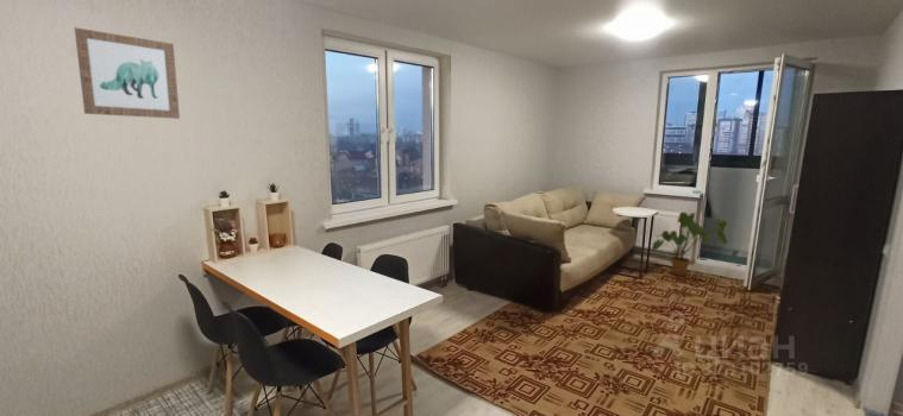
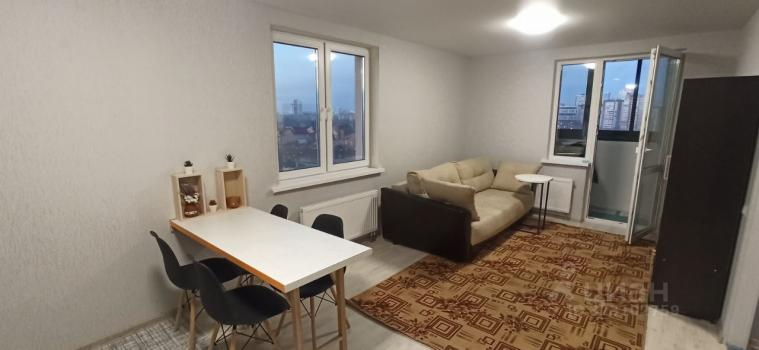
- wall art [74,26,181,120]
- house plant [651,212,728,277]
